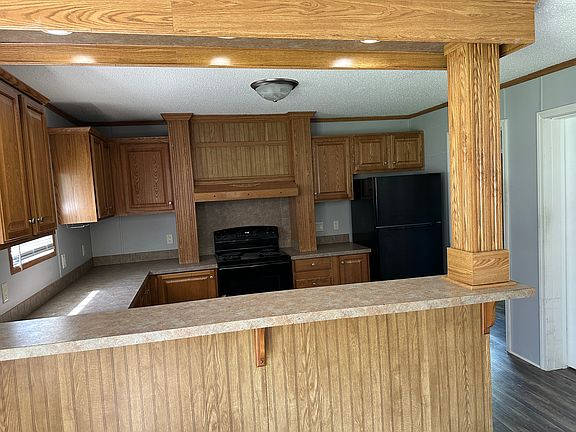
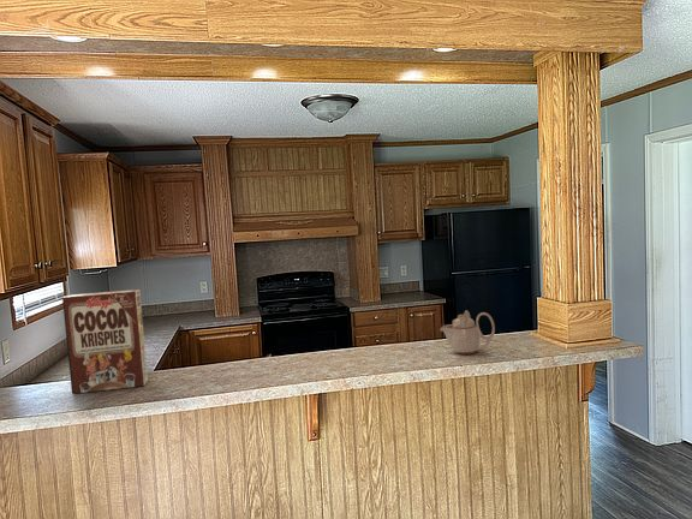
+ teapot [439,309,496,356]
+ cereal box [61,288,149,395]
